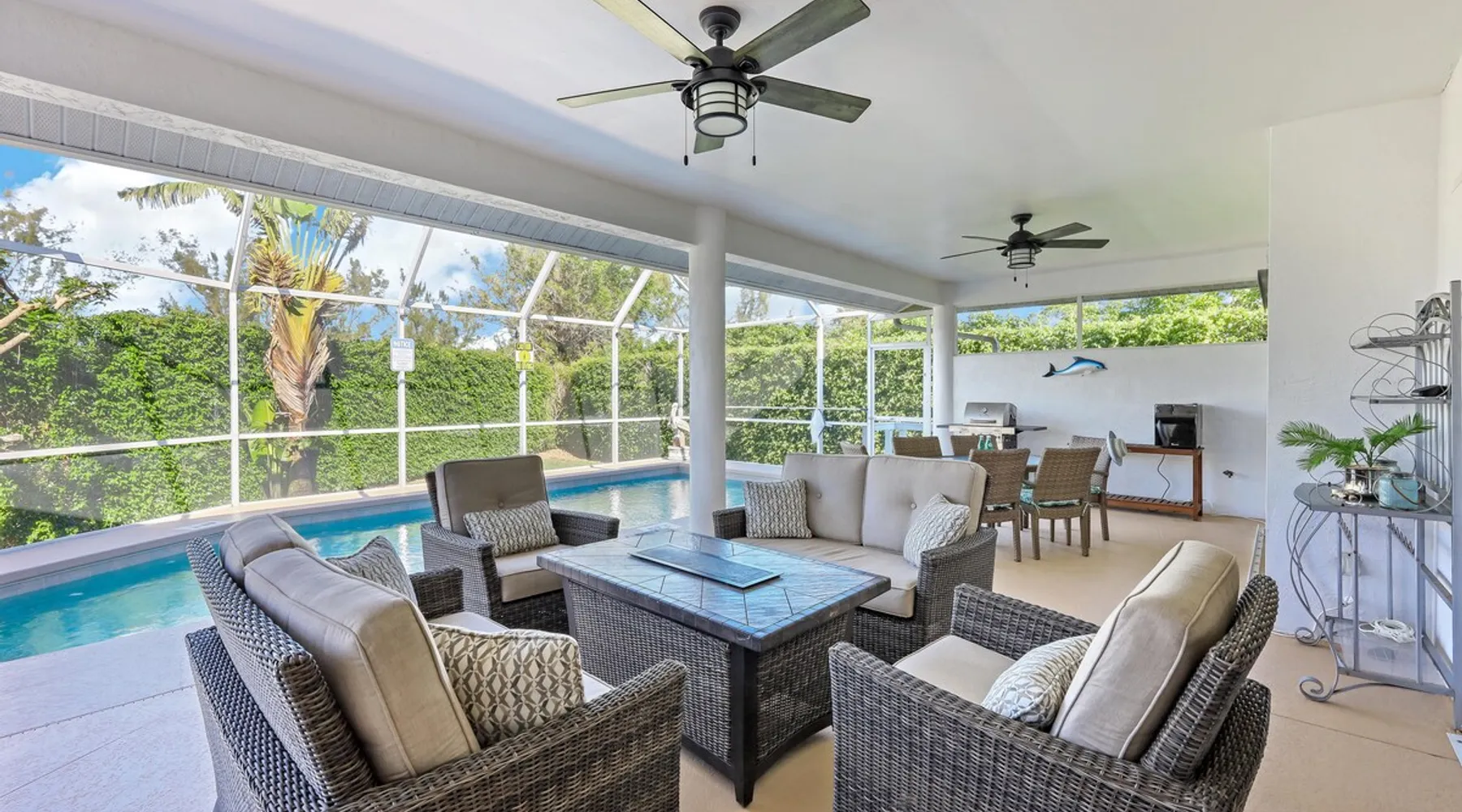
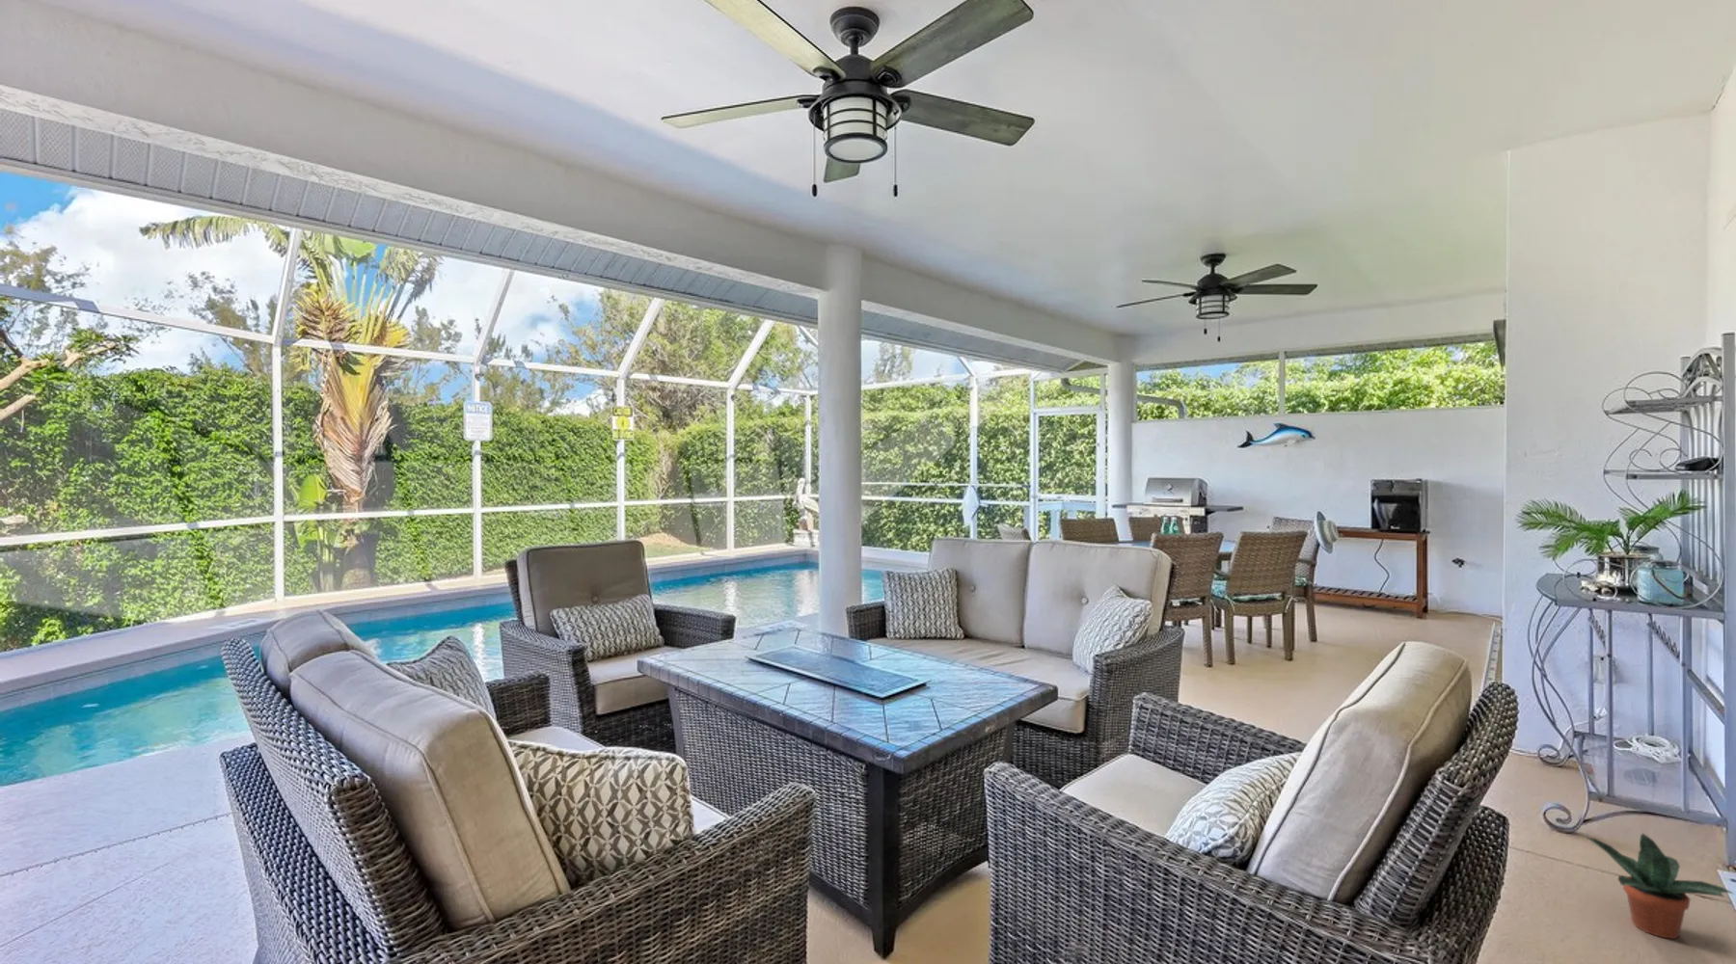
+ potted plant [1584,833,1735,940]
